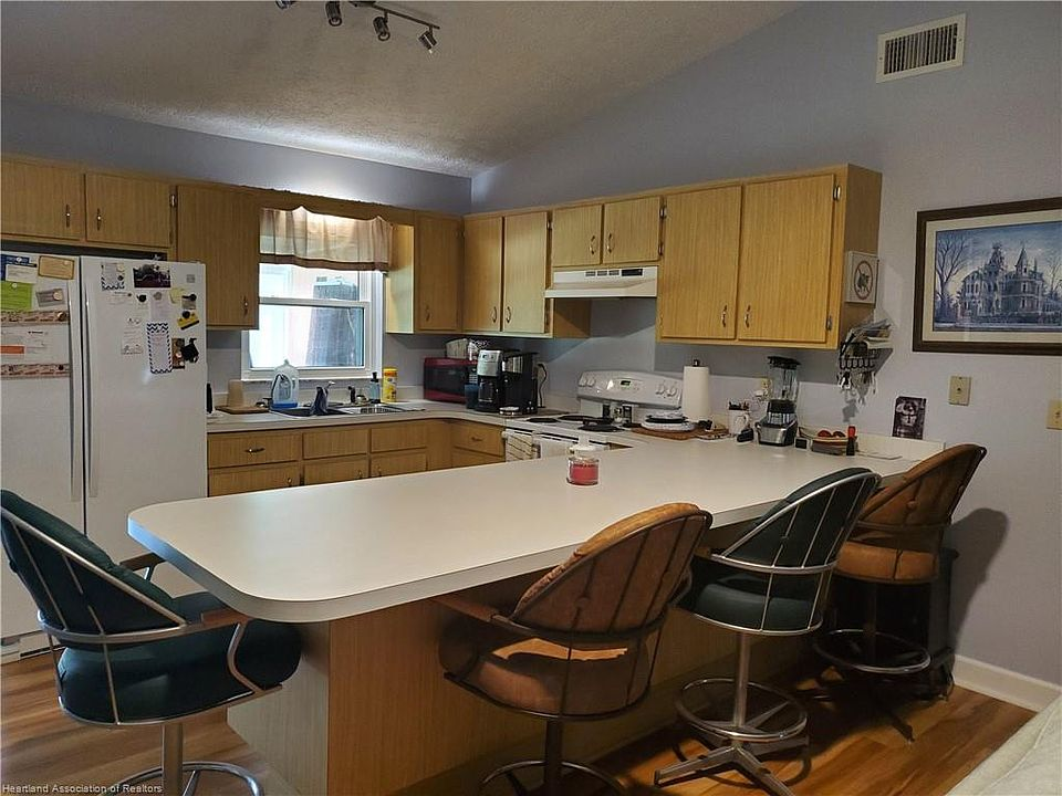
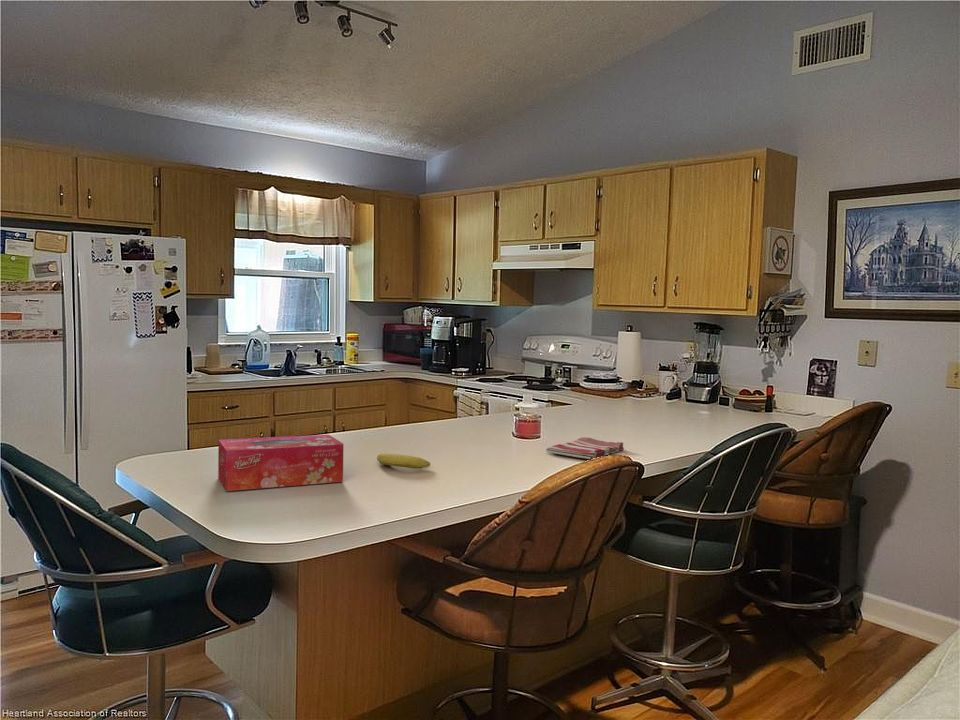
+ tissue box [217,434,345,492]
+ fruit [376,452,431,470]
+ dish towel [545,436,625,460]
